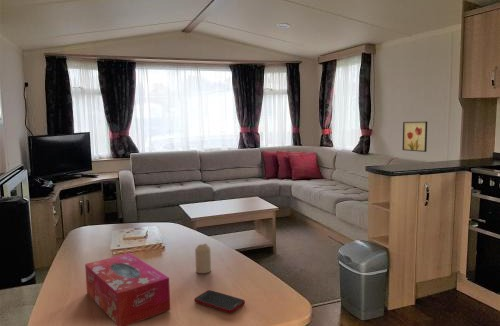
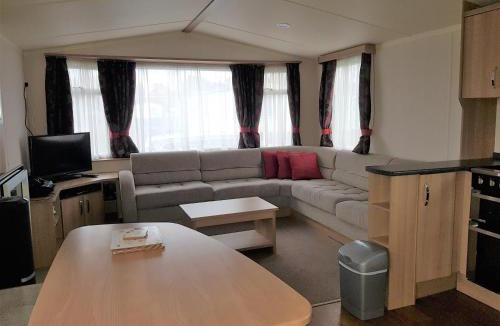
- cell phone [193,289,246,314]
- candle [194,243,212,274]
- wall art [402,120,428,153]
- tissue box [84,252,171,326]
